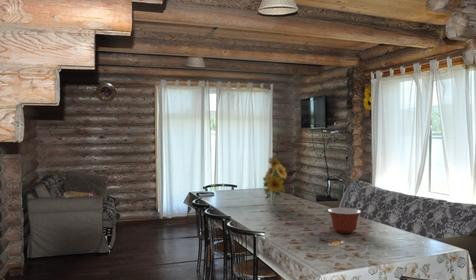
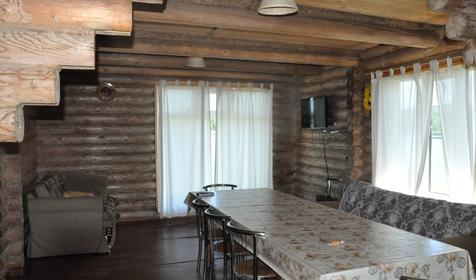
- mixing bowl [327,207,362,234]
- flower bouquet [262,156,288,207]
